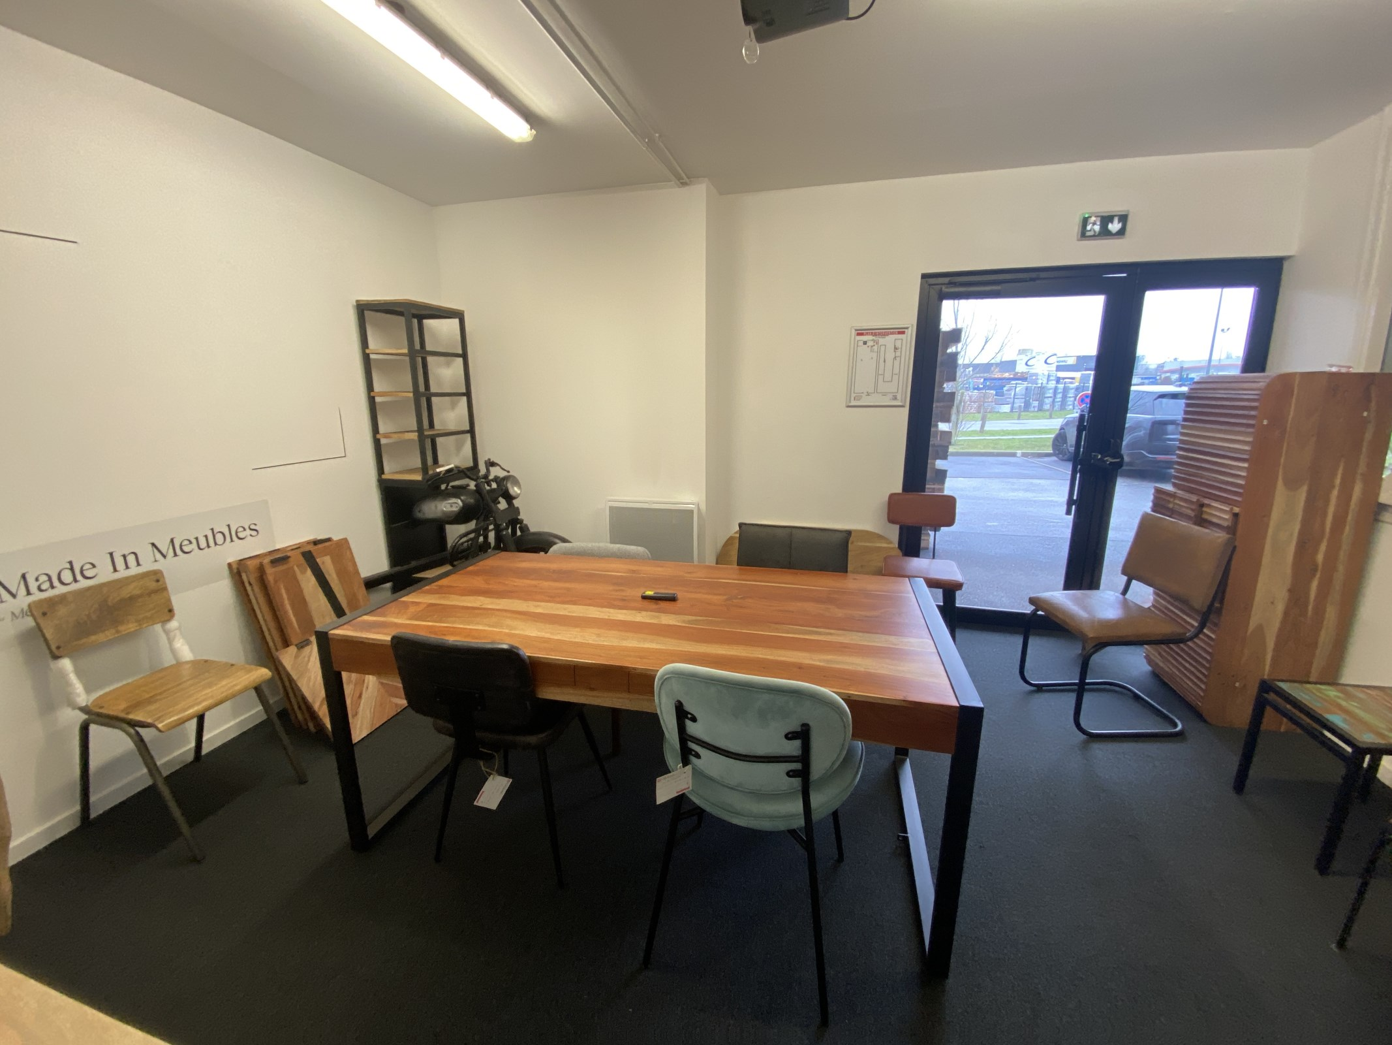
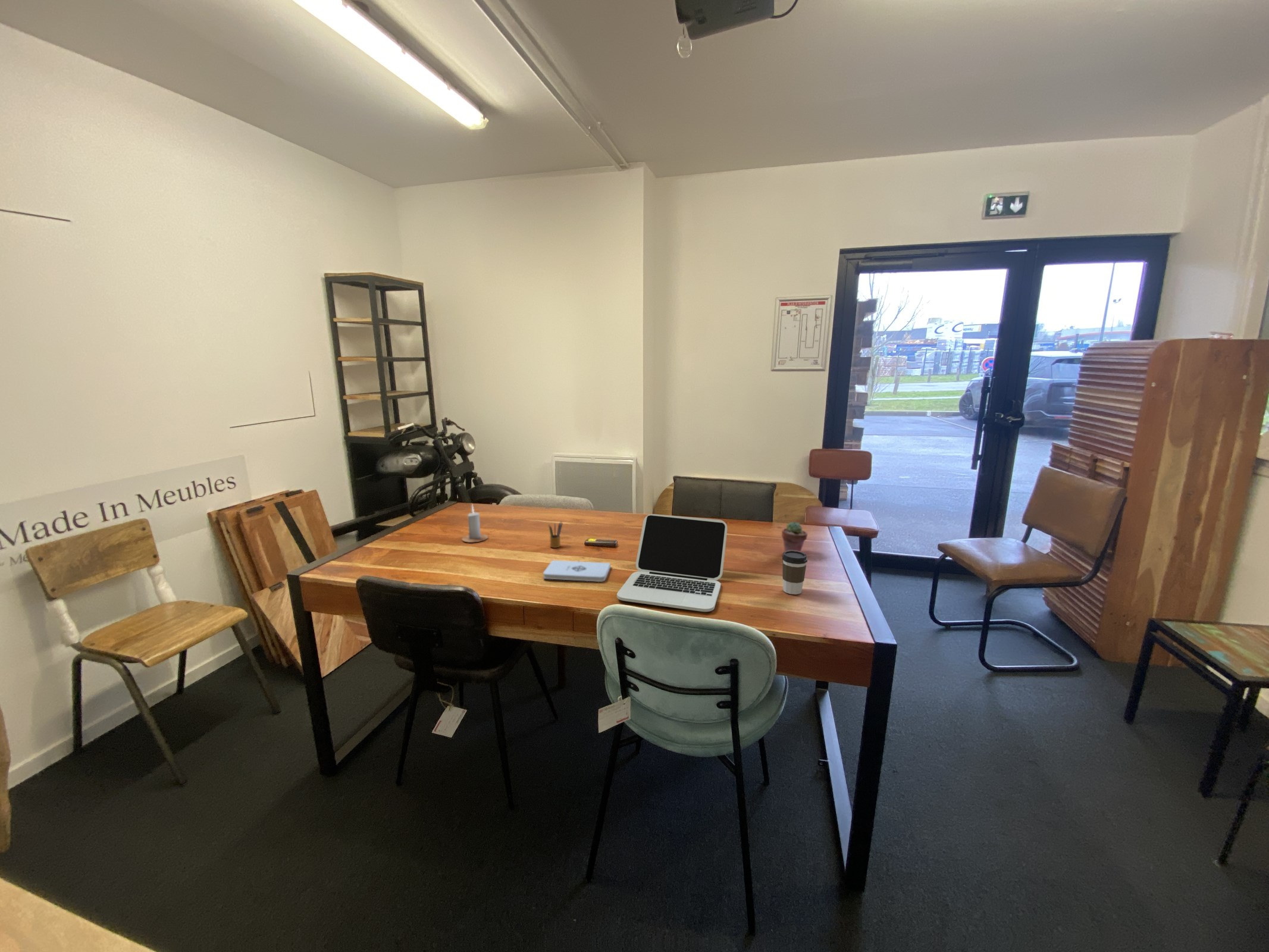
+ notepad [543,560,611,583]
+ potted succulent [781,521,808,552]
+ laptop [616,513,728,612]
+ pencil box [548,519,563,549]
+ coffee cup [782,550,808,595]
+ candle [461,503,488,543]
